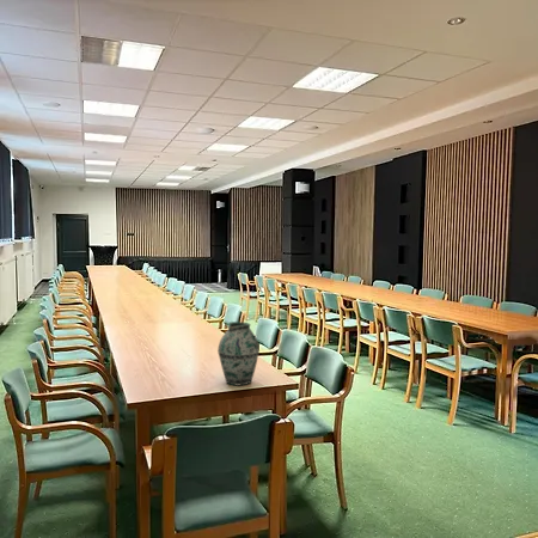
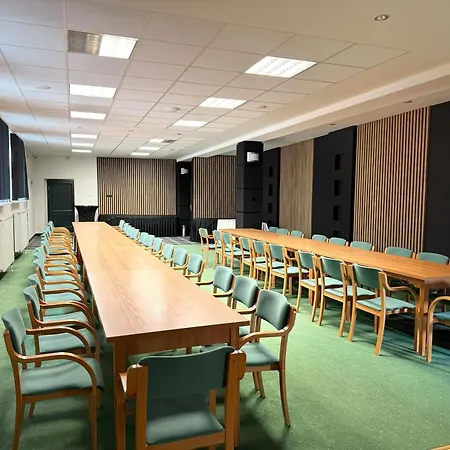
- vase [216,320,261,387]
